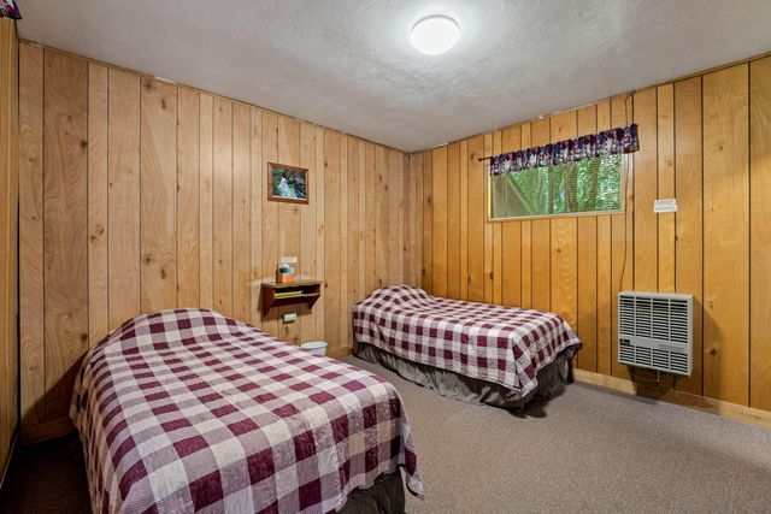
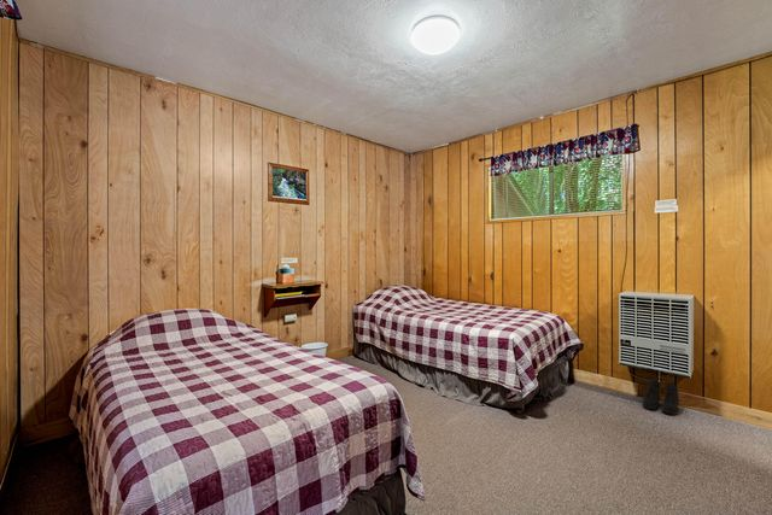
+ boots [642,378,680,416]
